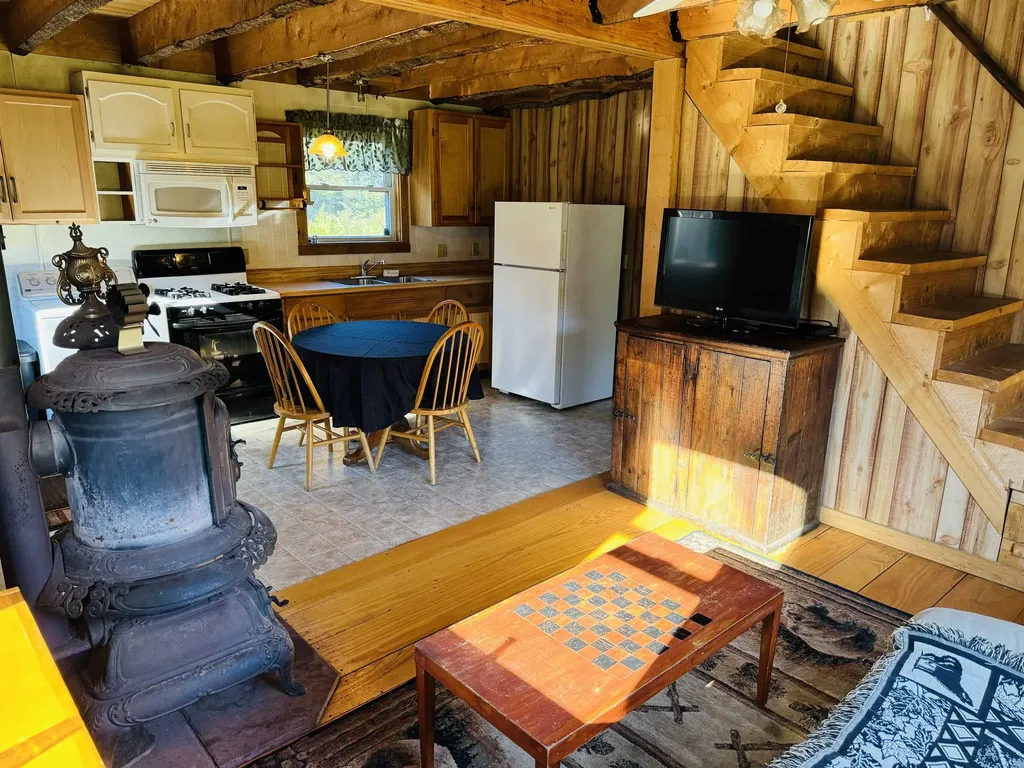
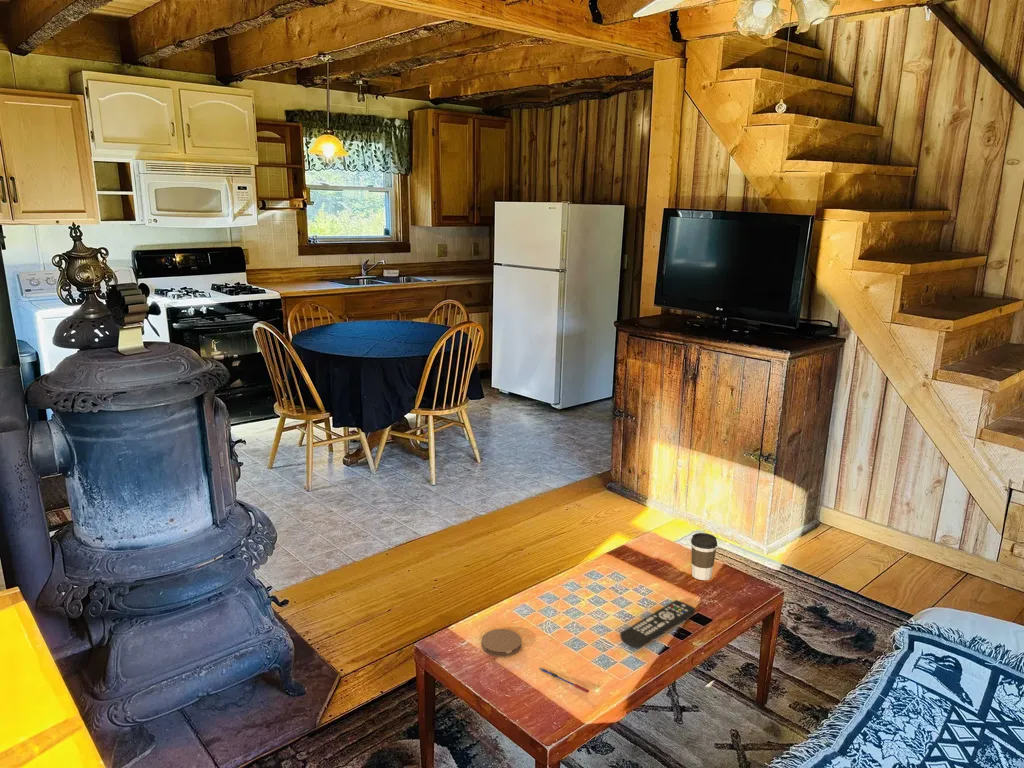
+ remote control [619,599,697,649]
+ coaster [481,628,522,658]
+ coffee cup [690,532,718,581]
+ pen [539,667,590,694]
